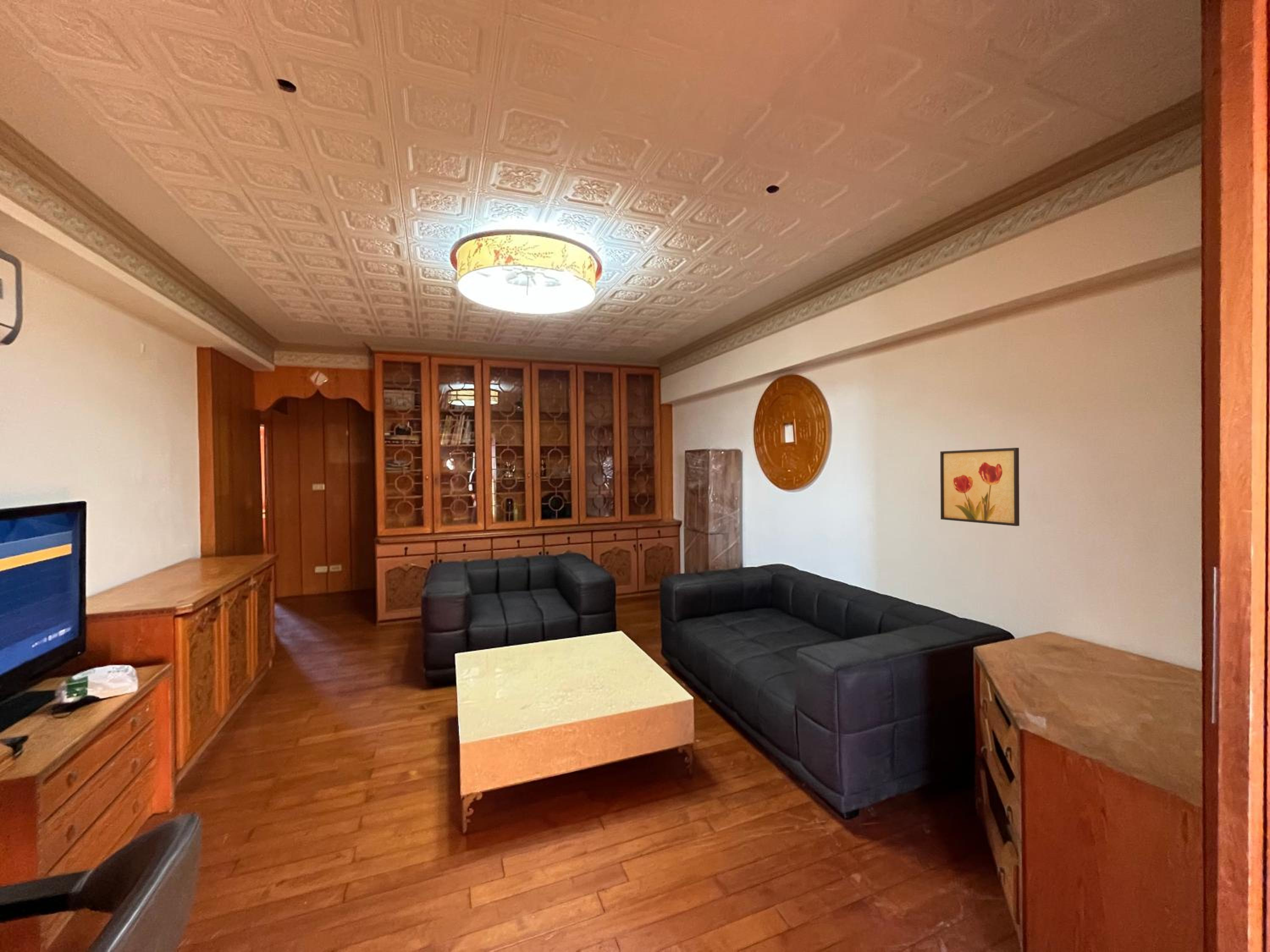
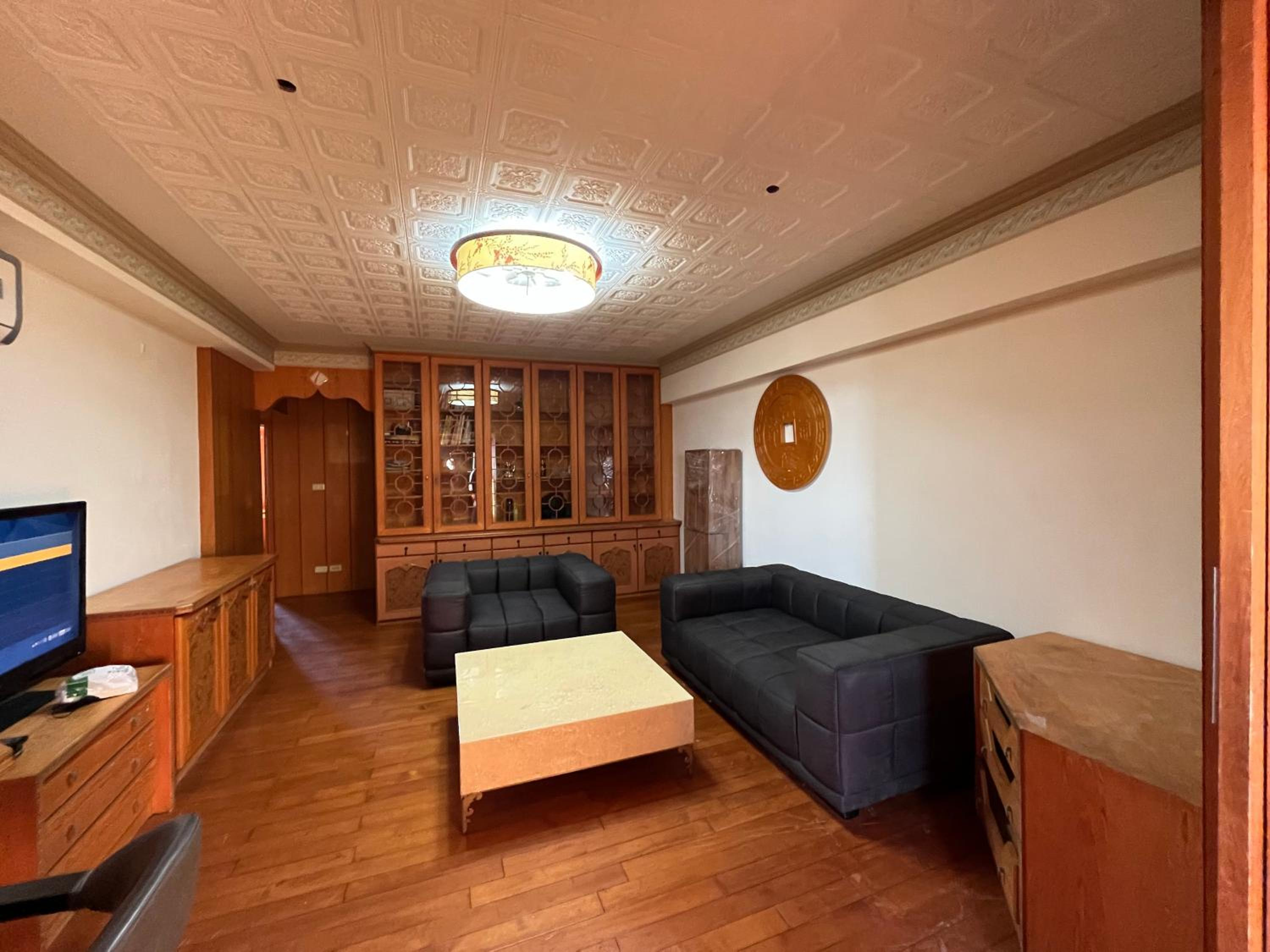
- wall art [940,447,1020,527]
